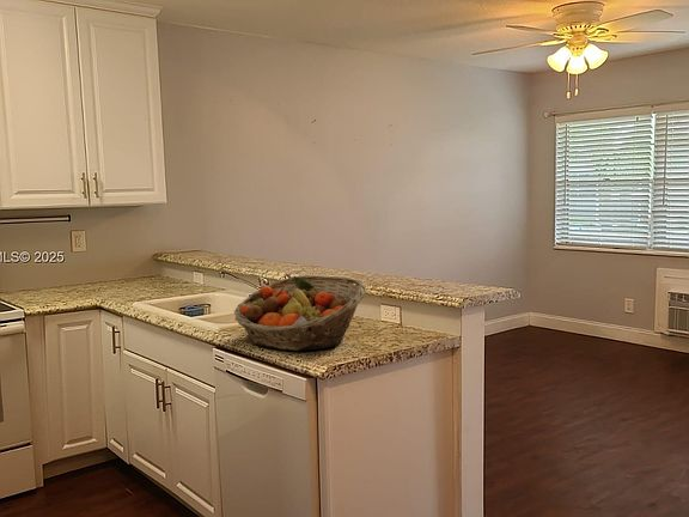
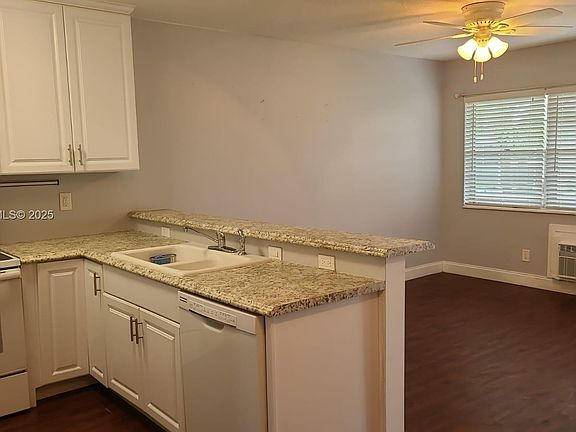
- fruit basket [233,274,367,352]
